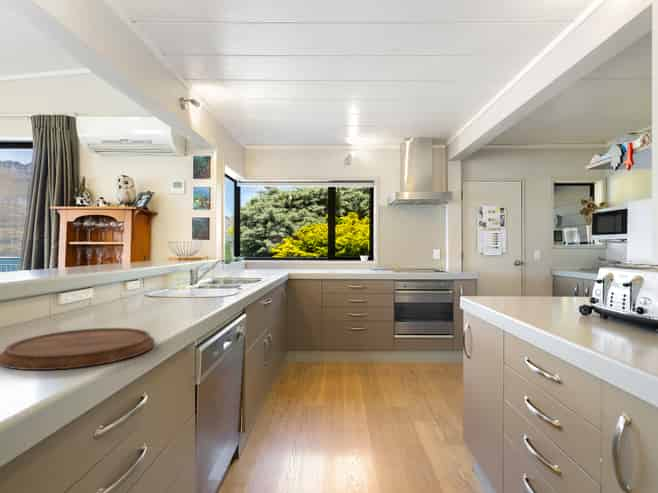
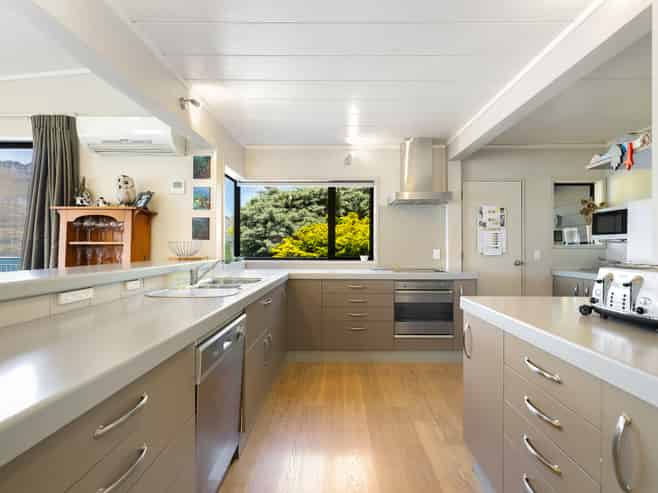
- cutting board [0,327,156,371]
